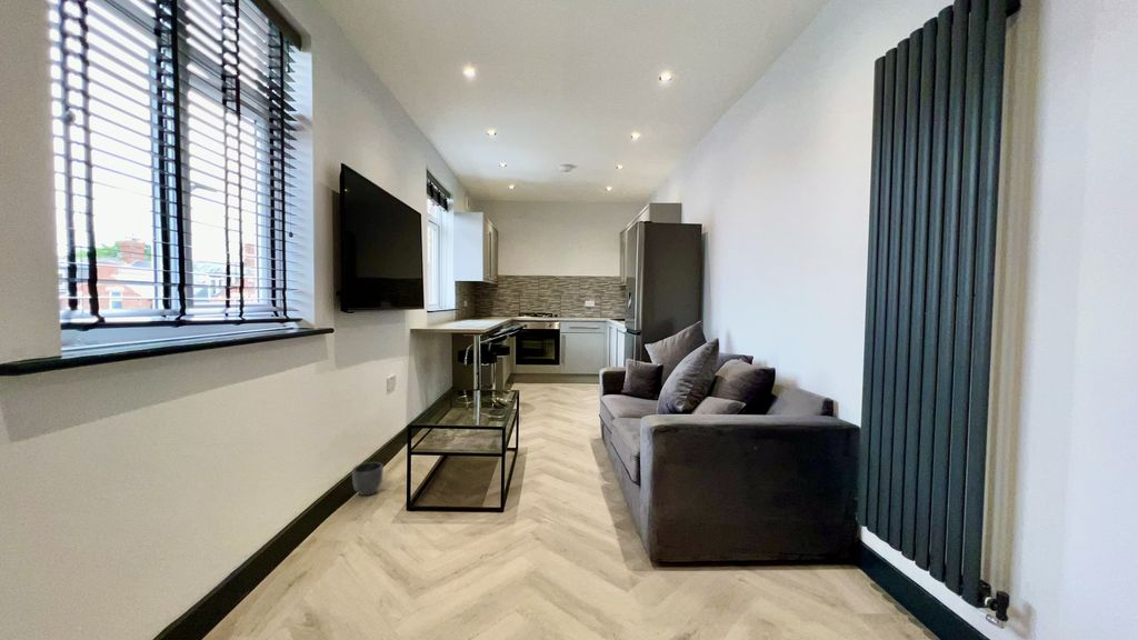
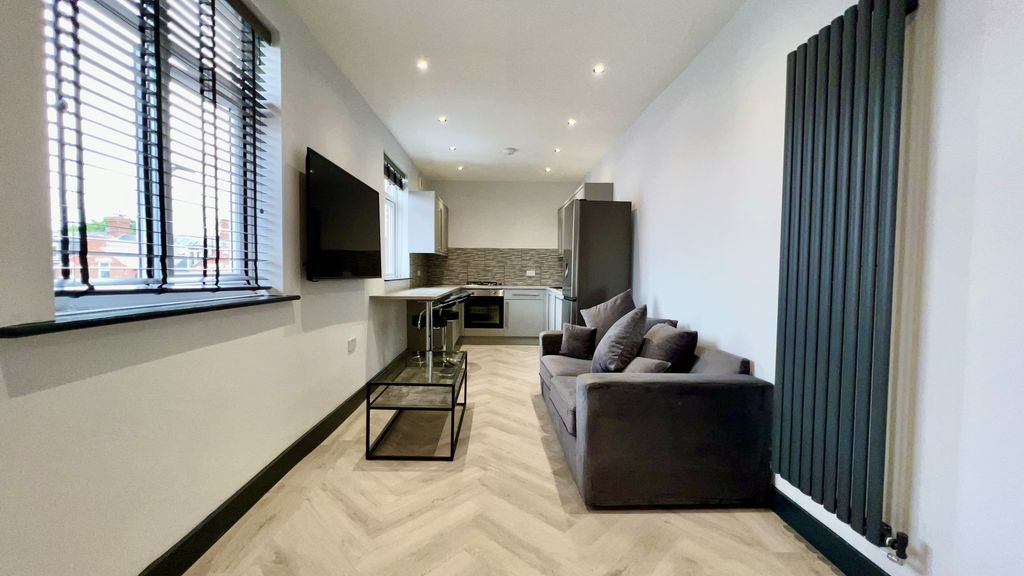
- planter [351,461,385,497]
